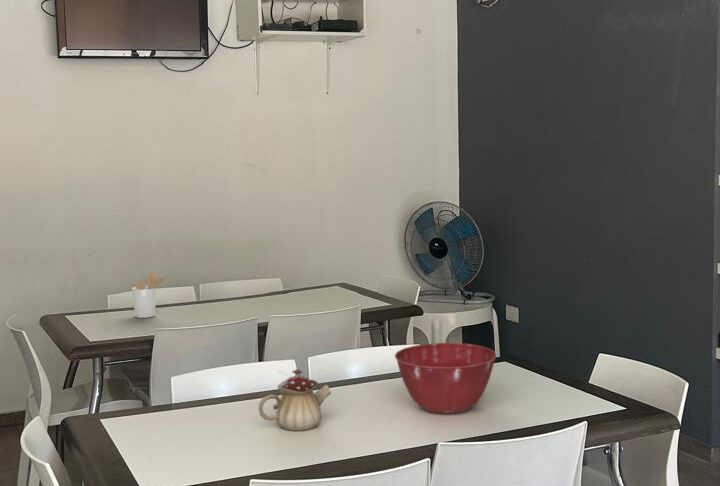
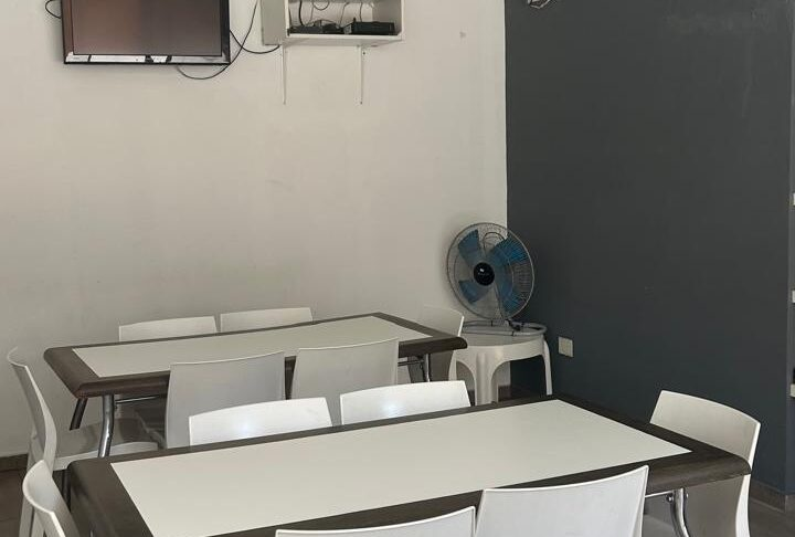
- utensil holder [131,271,168,319]
- mixing bowl [394,342,498,415]
- teapot [257,368,332,432]
